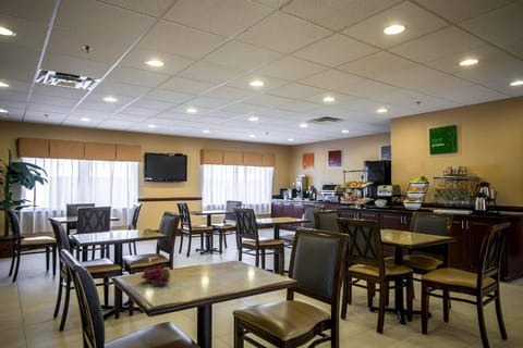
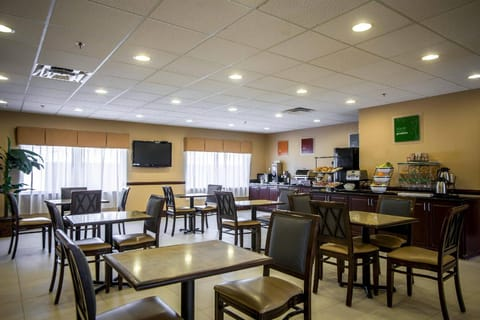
- grapes [139,266,172,287]
